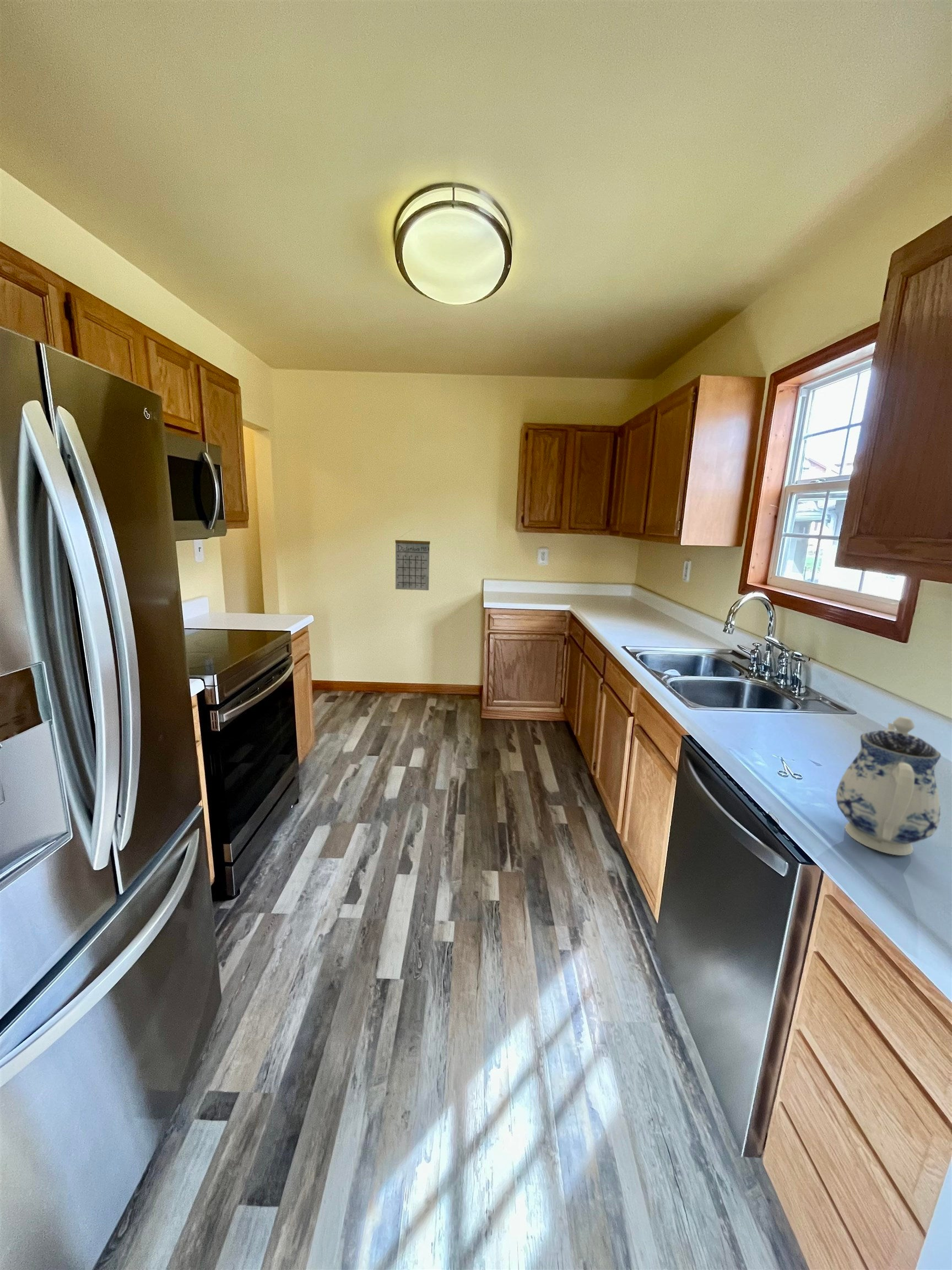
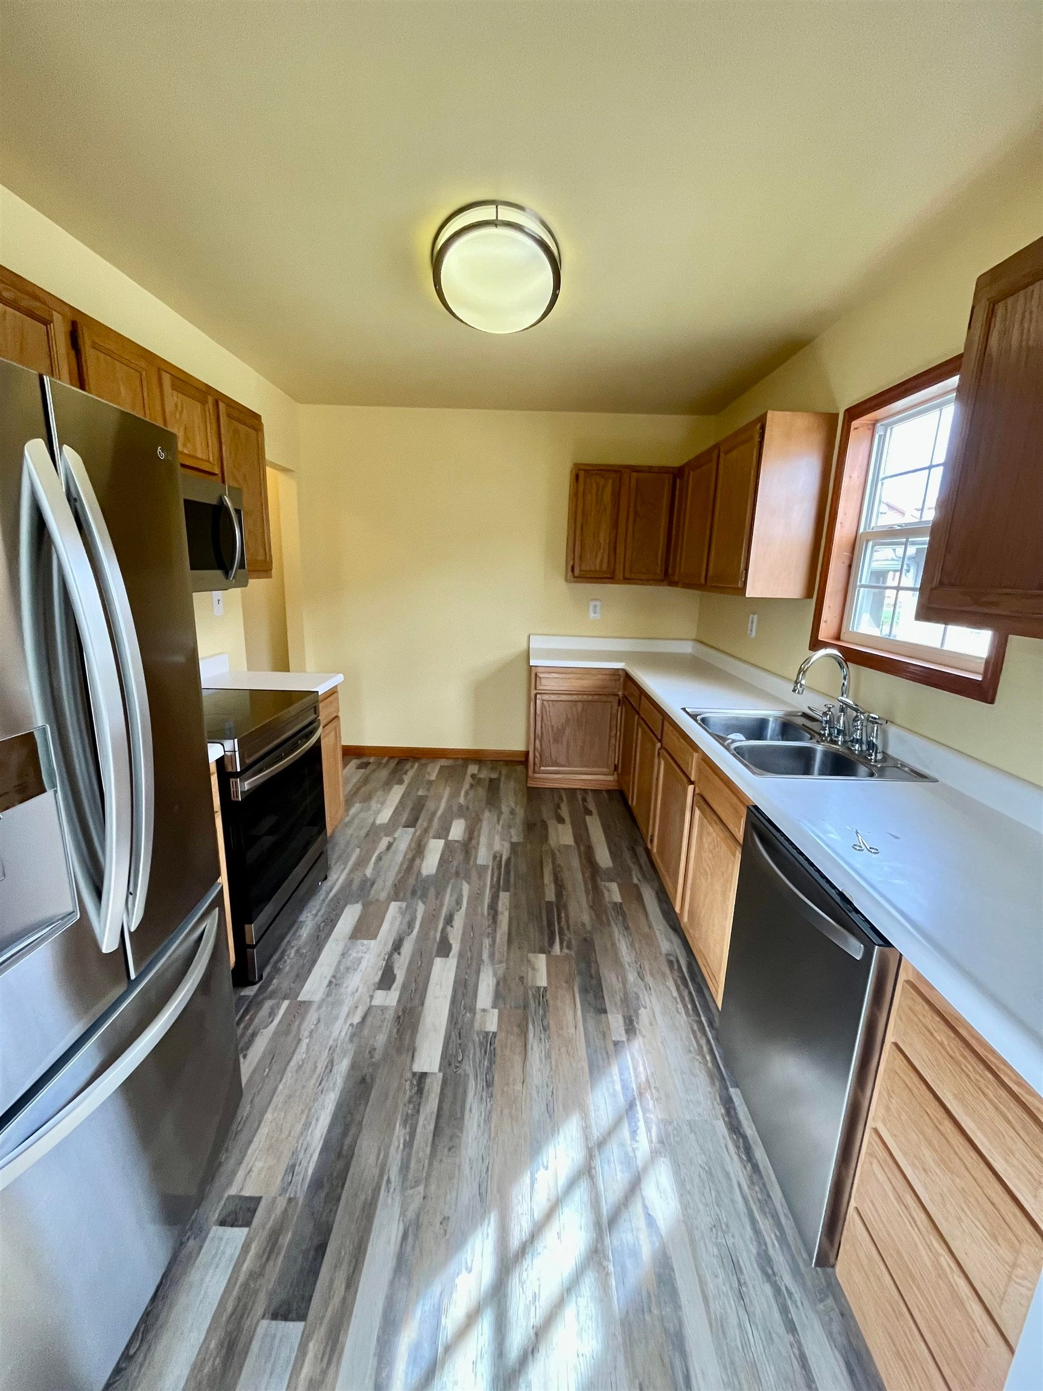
- teapot [836,716,942,856]
- calendar [394,529,431,591]
